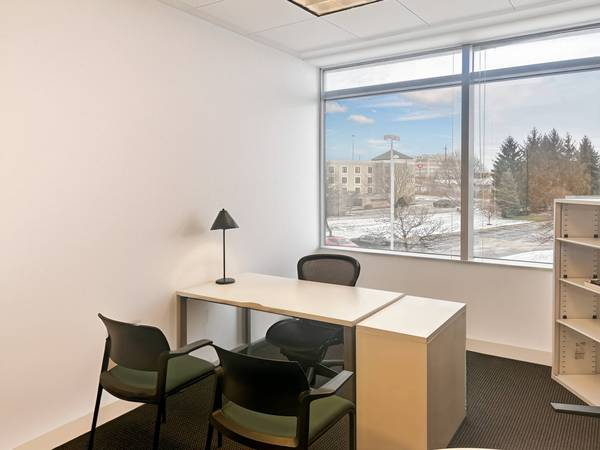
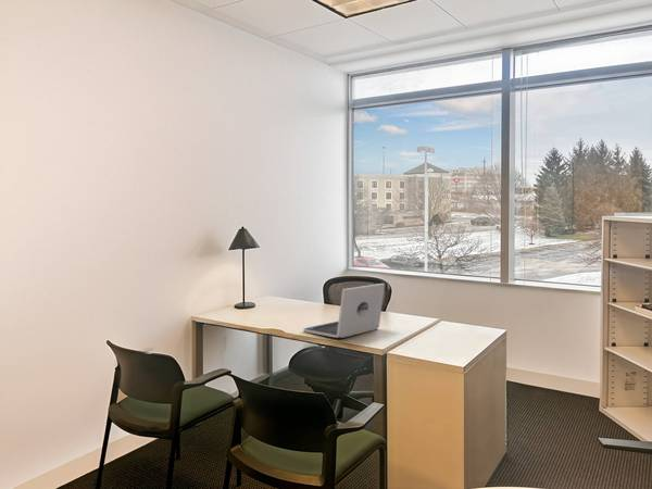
+ laptop [302,283,386,339]
